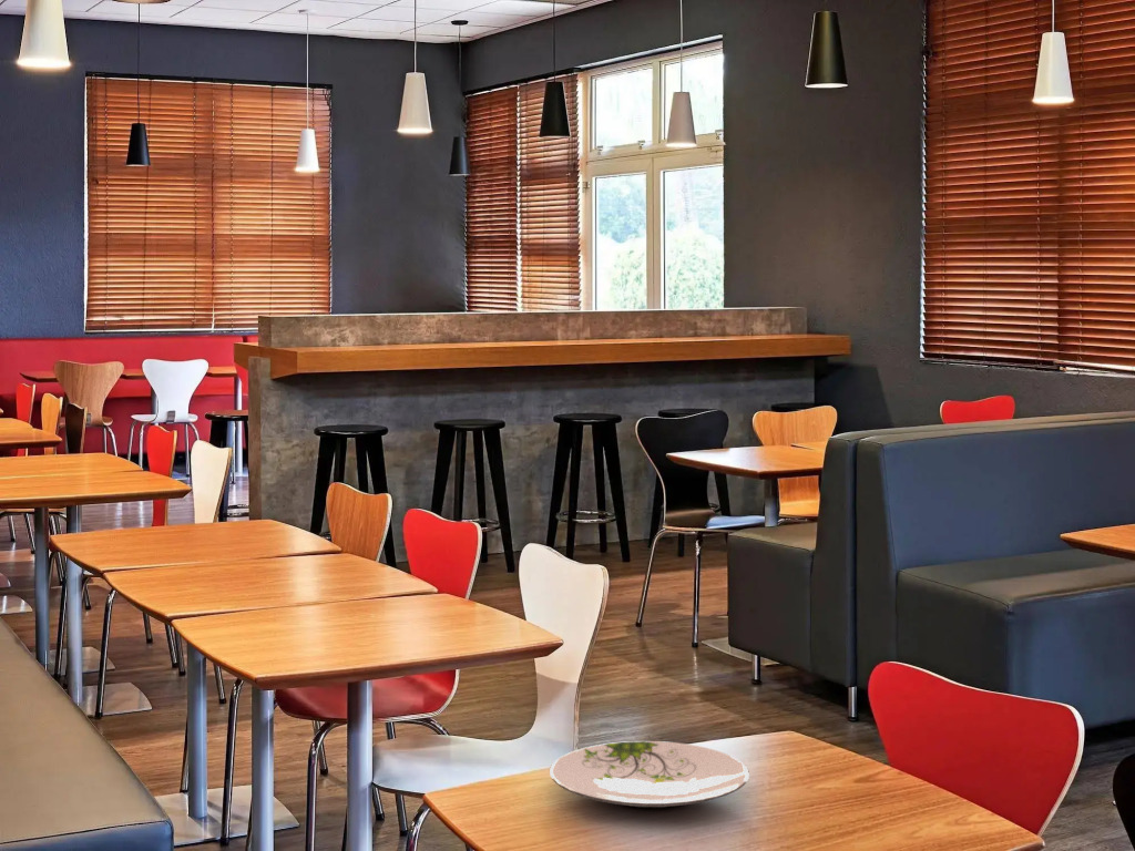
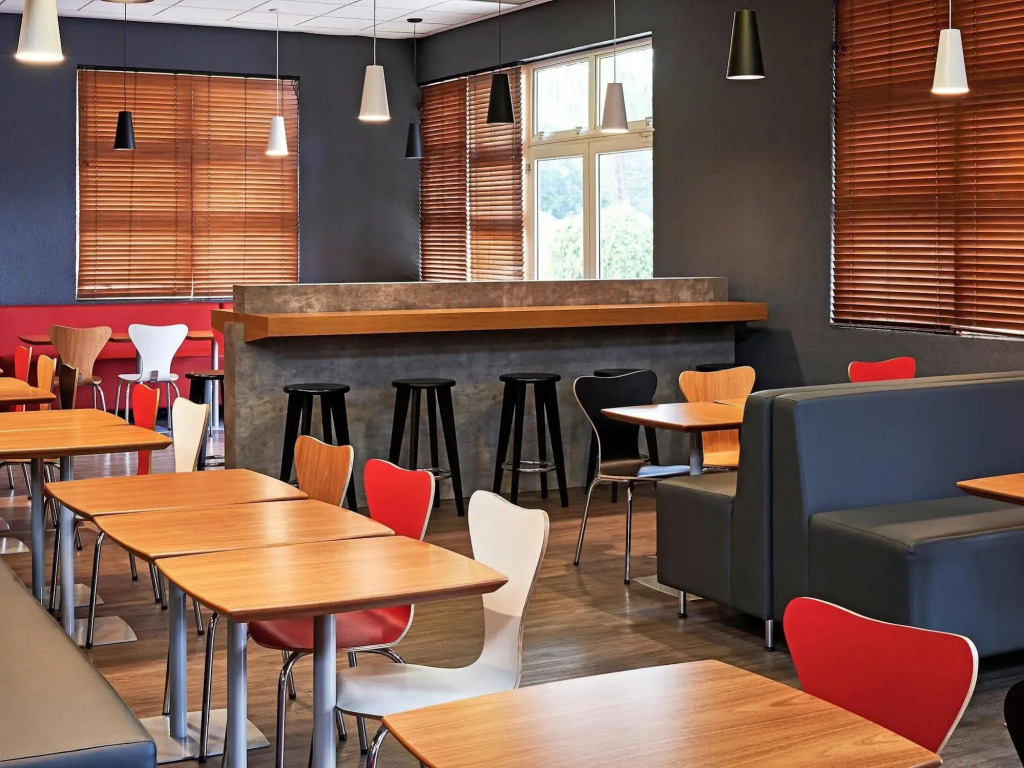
- plate [549,740,750,809]
